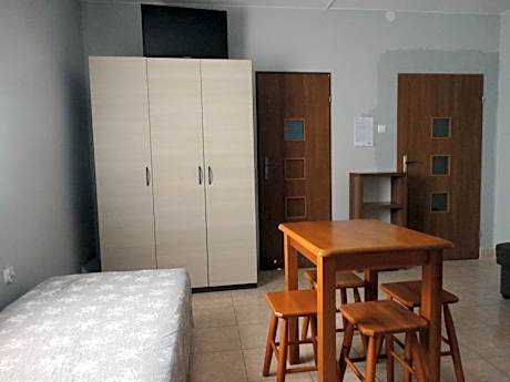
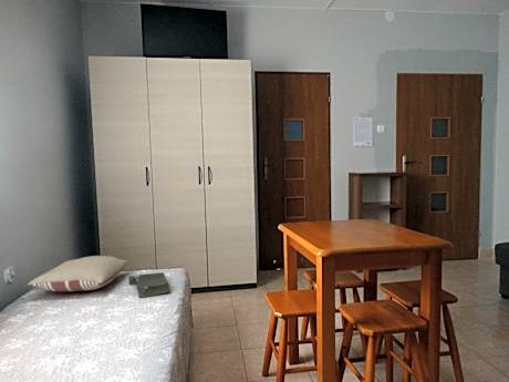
+ pillow [25,255,128,292]
+ box [127,271,170,298]
